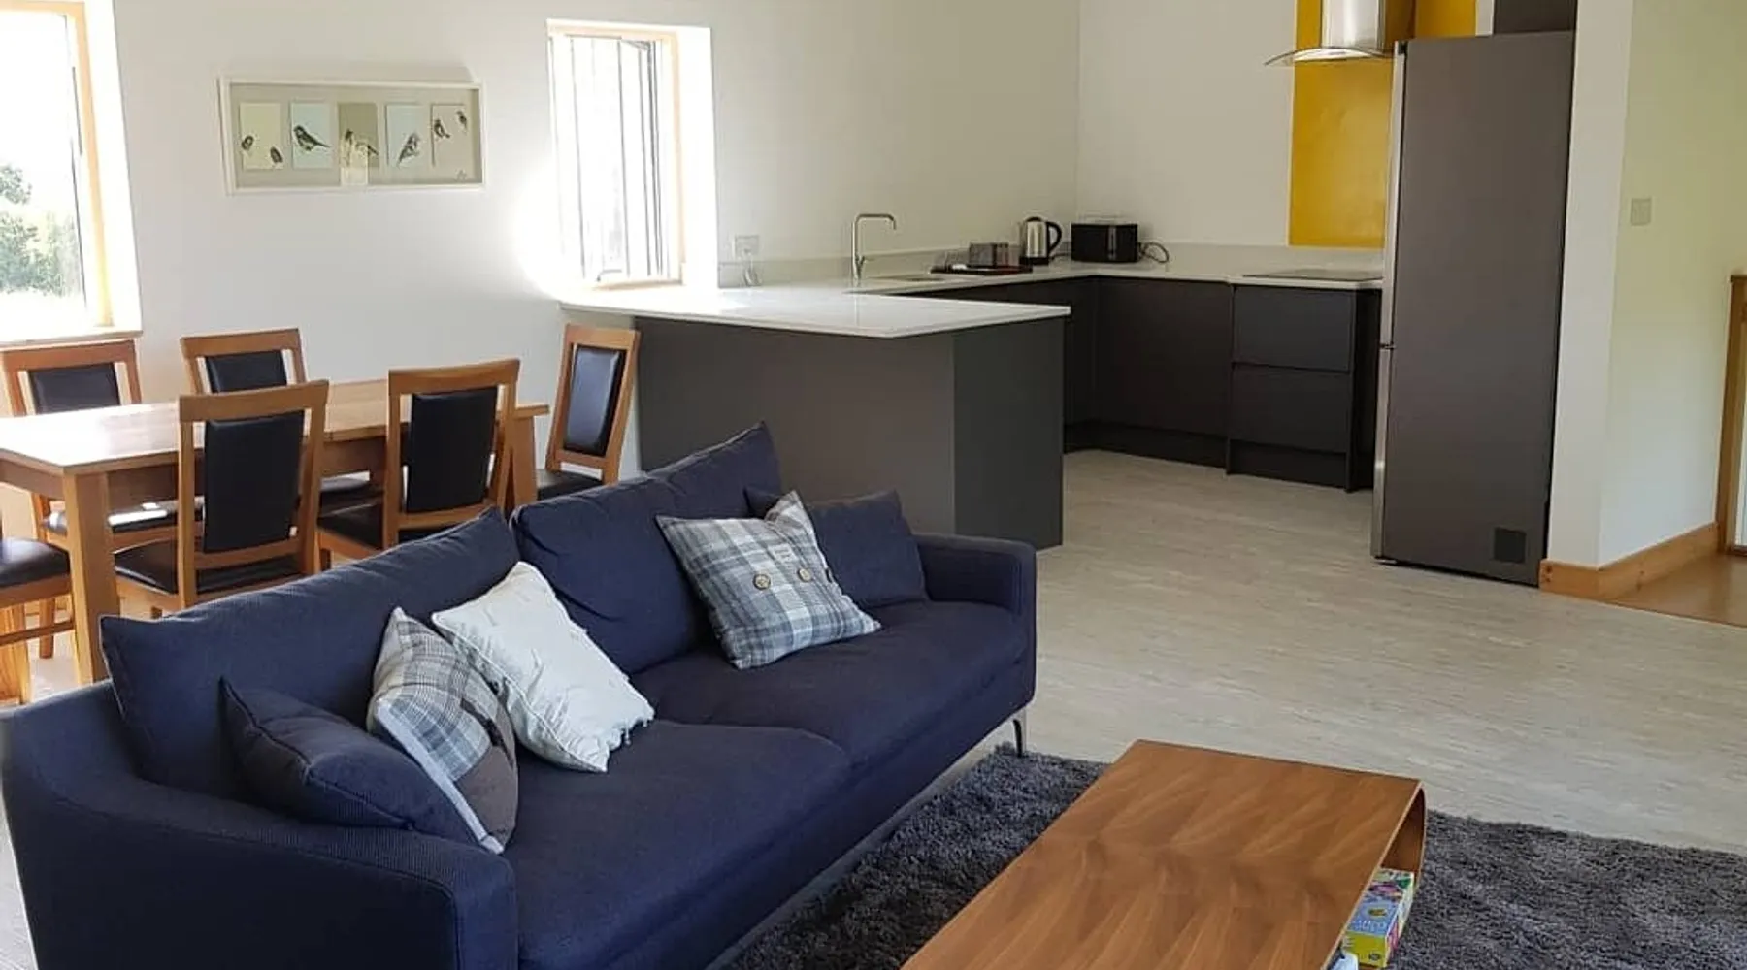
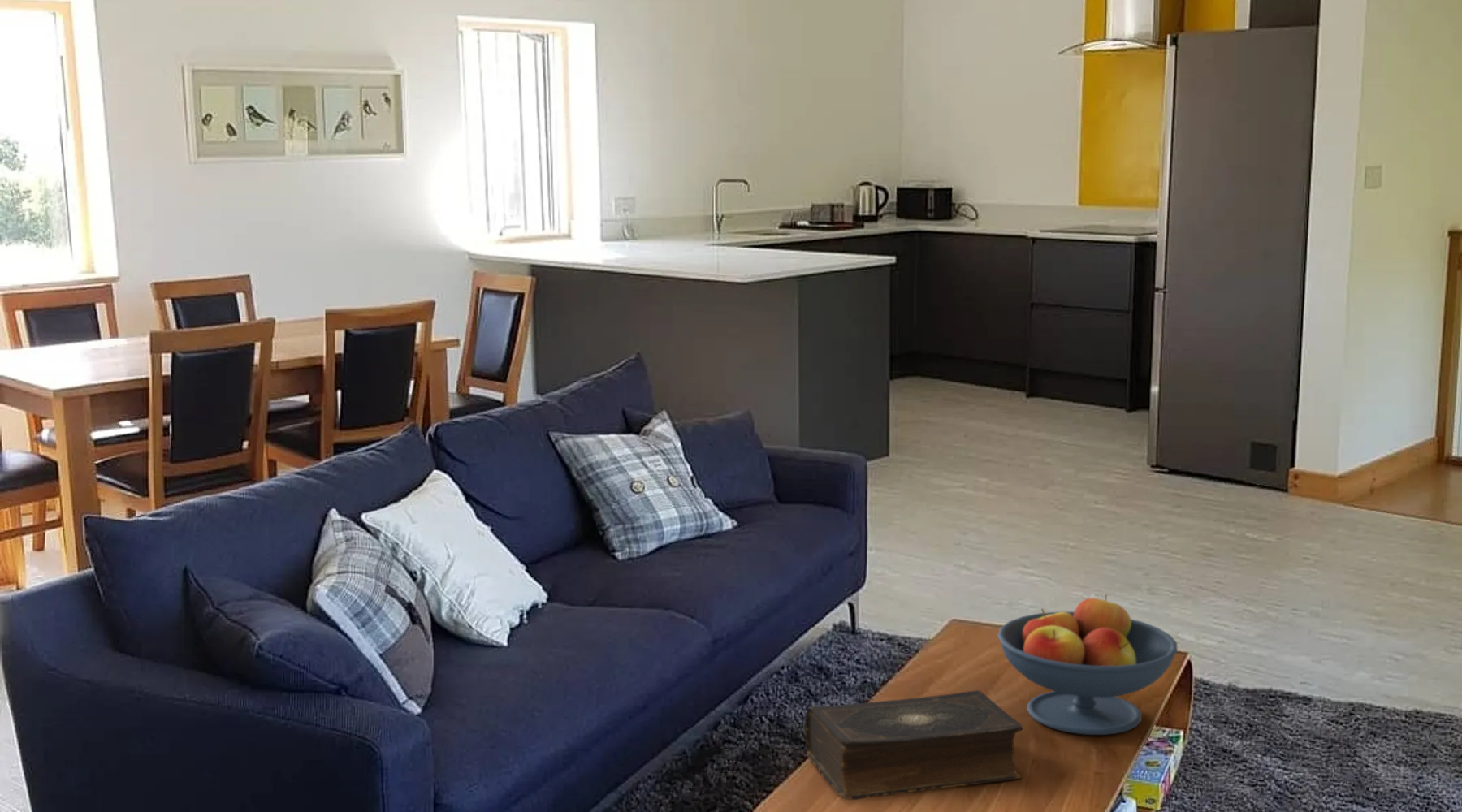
+ fruit bowl [997,594,1179,736]
+ book [804,689,1023,801]
